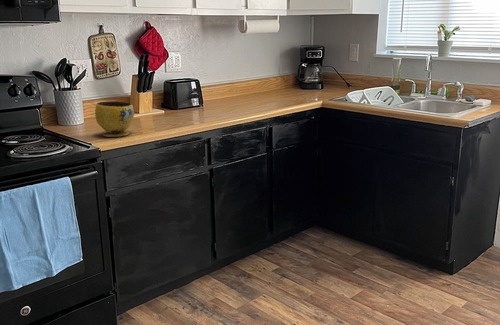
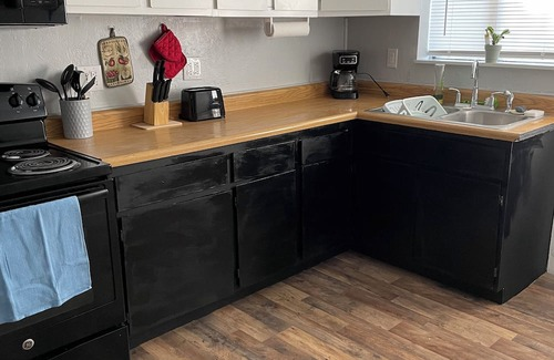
- bowl [94,100,135,138]
